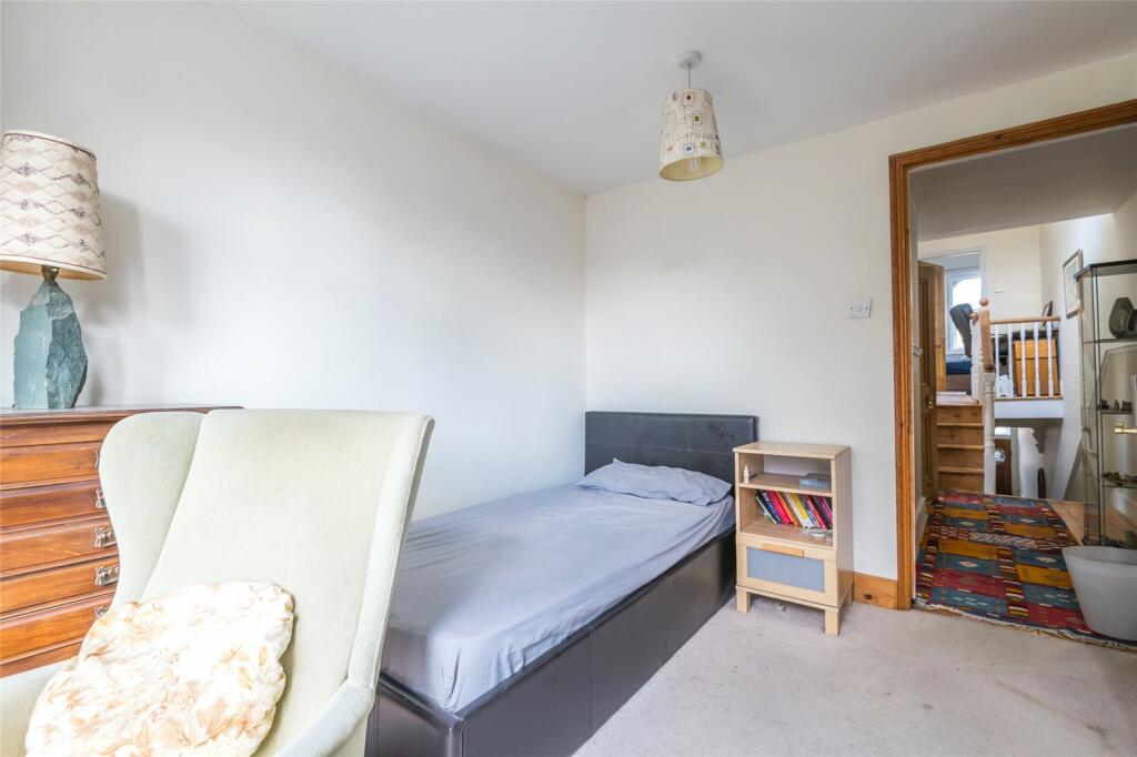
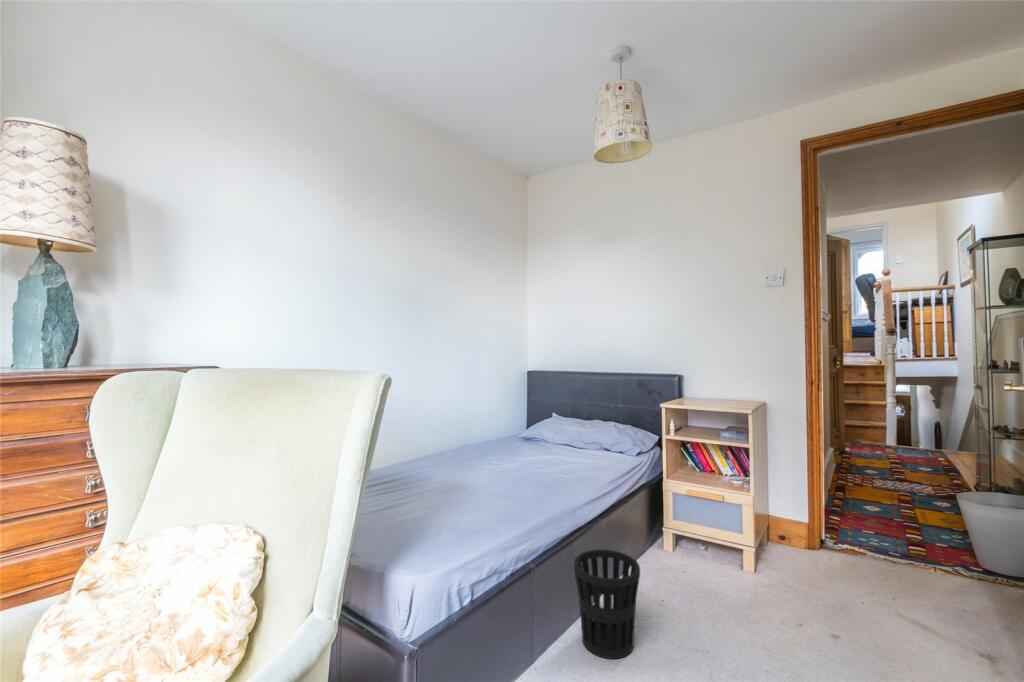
+ wastebasket [573,549,641,660]
